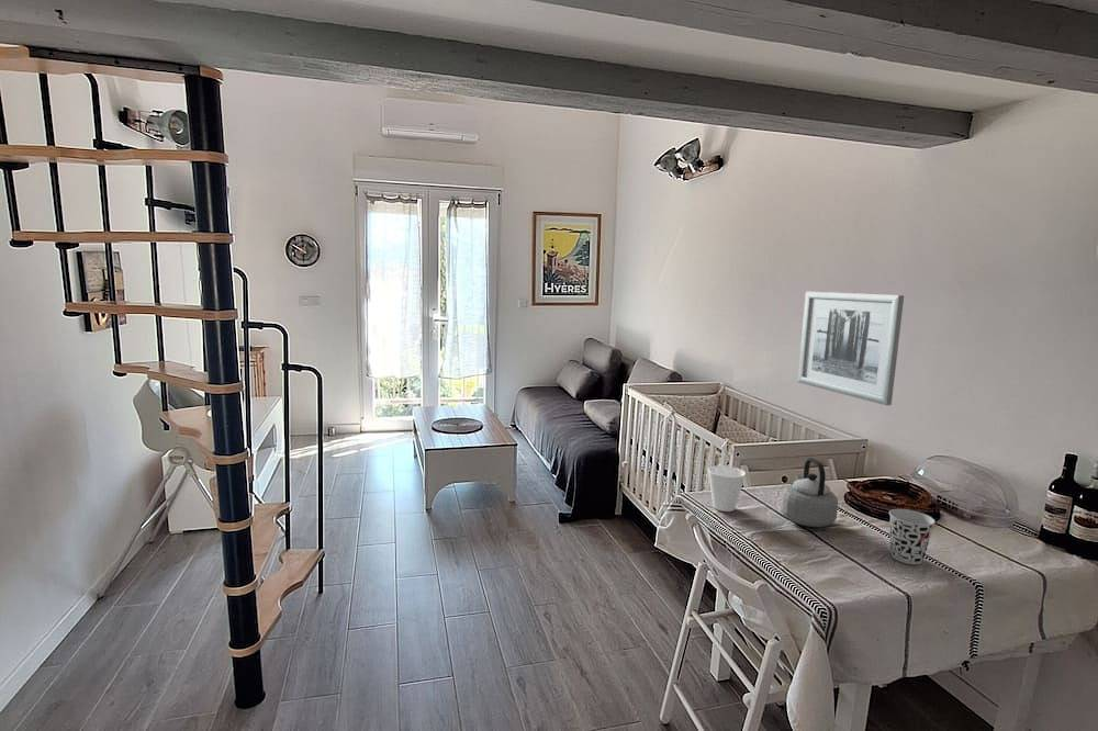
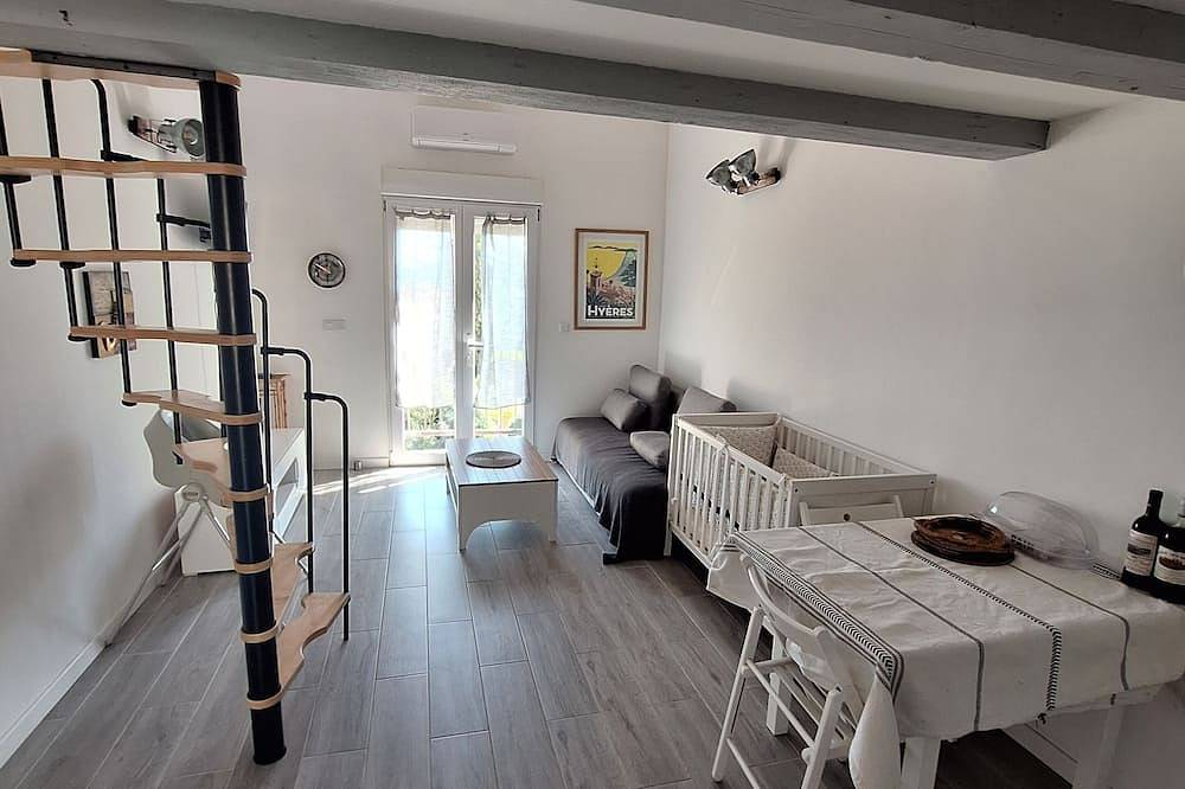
- cup [707,464,747,513]
- cup [888,508,937,565]
- wall art [797,291,905,406]
- teapot [780,457,839,528]
